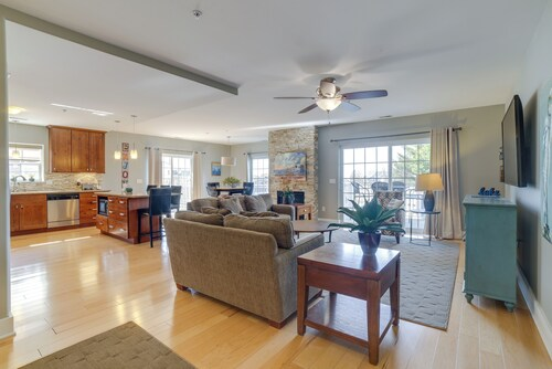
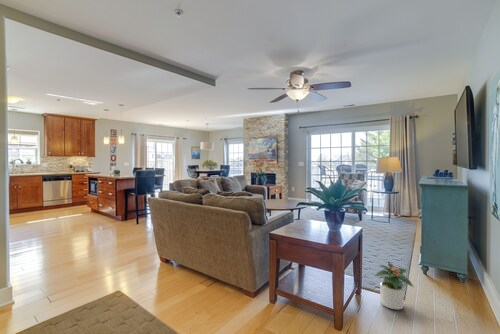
+ potted plant [373,261,415,311]
